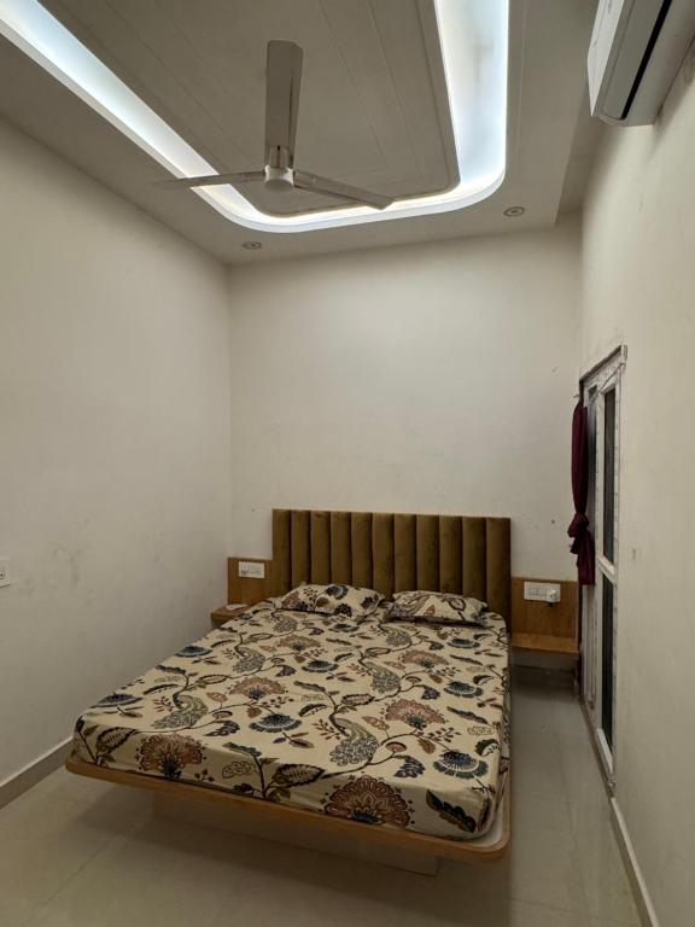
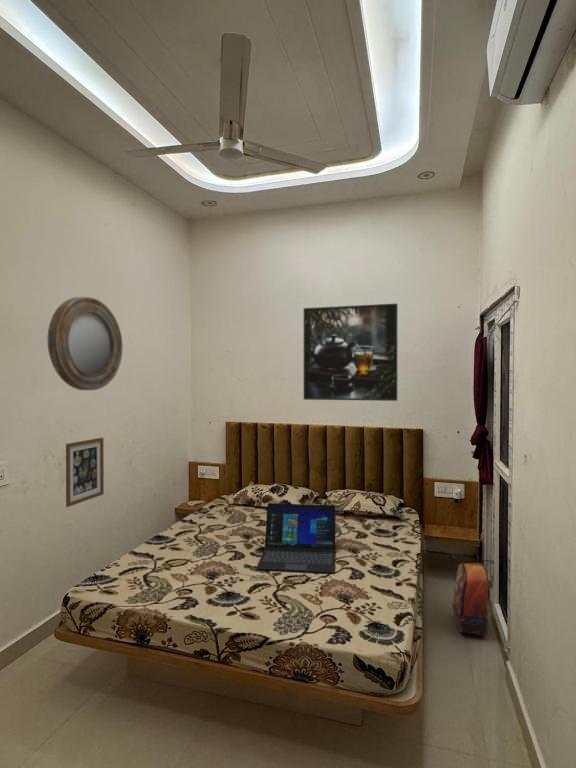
+ backpack [451,559,495,637]
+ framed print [303,302,399,402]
+ wall art [65,437,105,508]
+ laptop [255,502,337,574]
+ home mirror [47,296,123,391]
